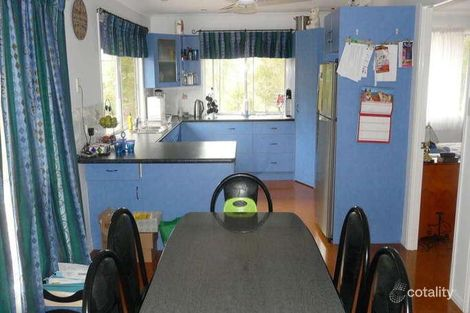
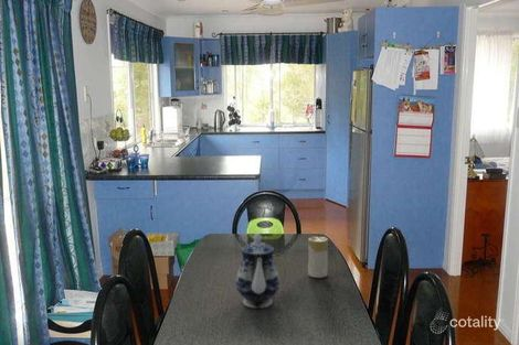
+ teapot [235,233,280,310]
+ candle [307,236,329,279]
